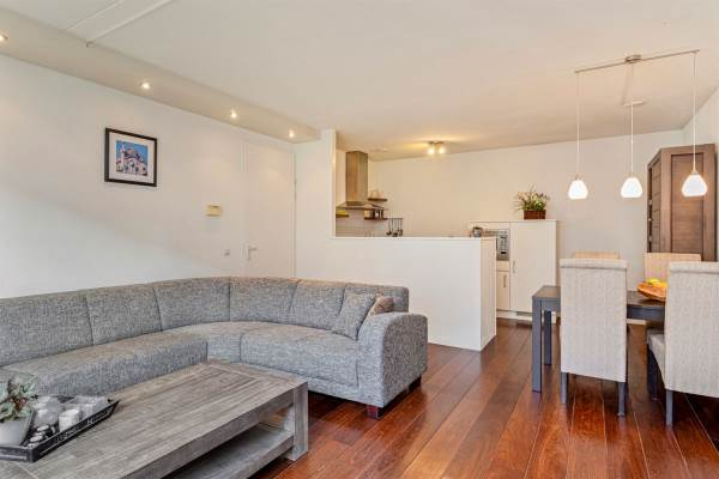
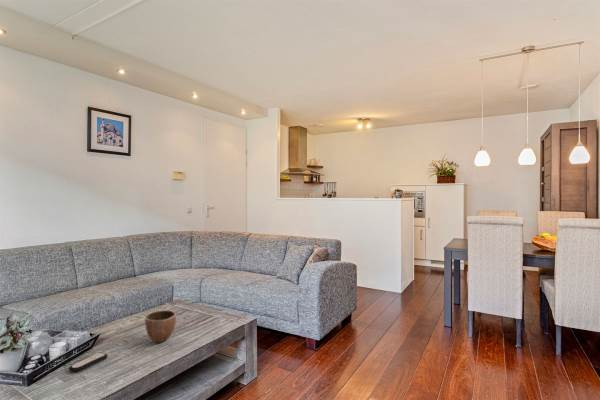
+ decorative bowl [144,309,177,344]
+ remote control [68,351,108,373]
